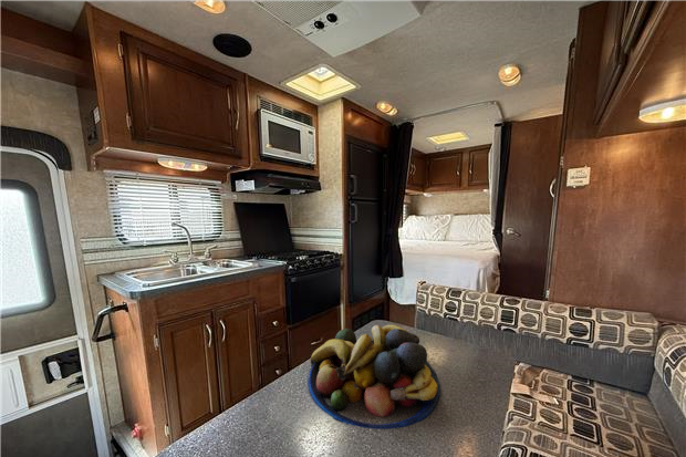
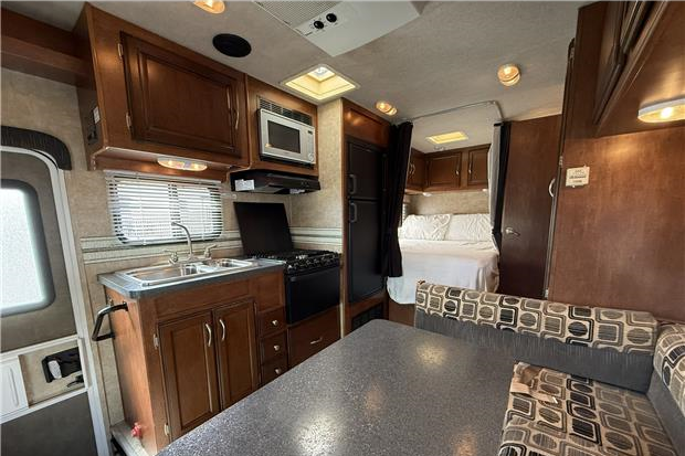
- fruit bowl [308,323,441,430]
